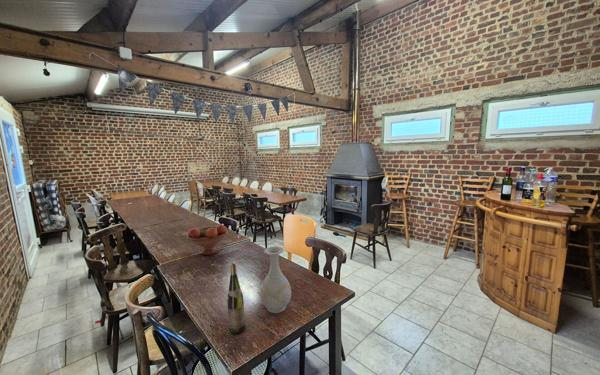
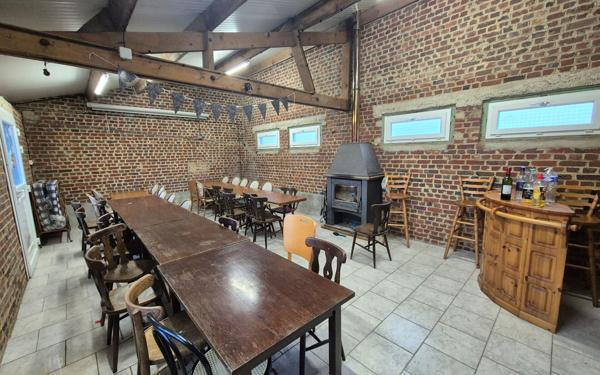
- wine bottle [226,262,246,335]
- vase [259,245,292,314]
- fruit bowl [186,223,229,256]
